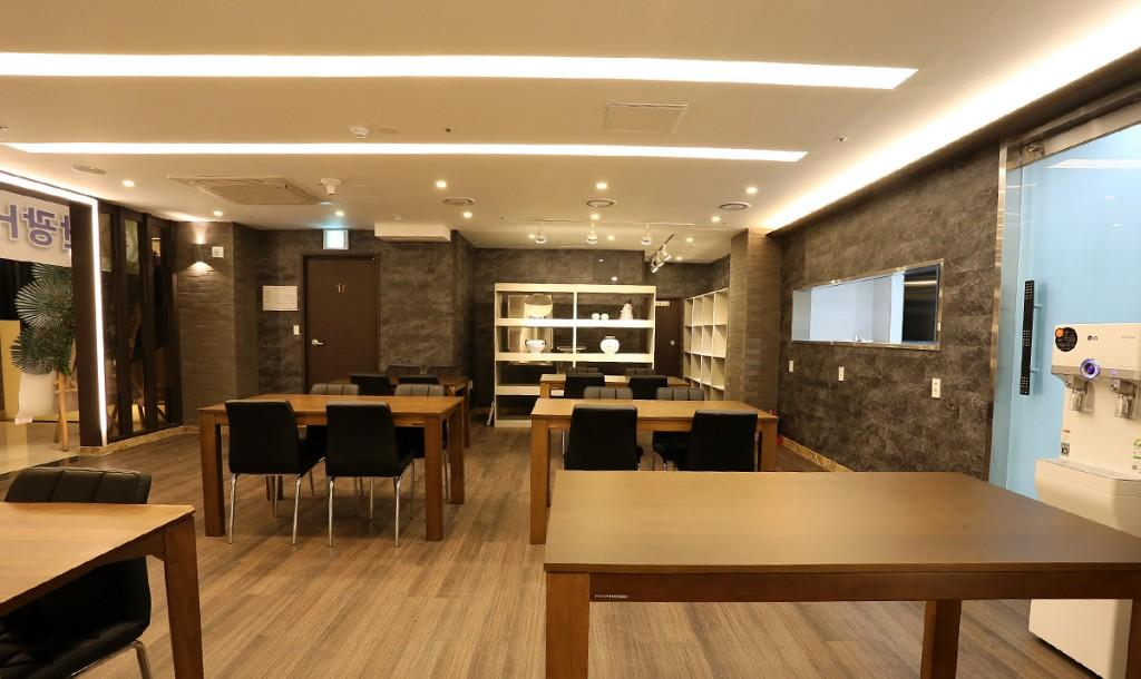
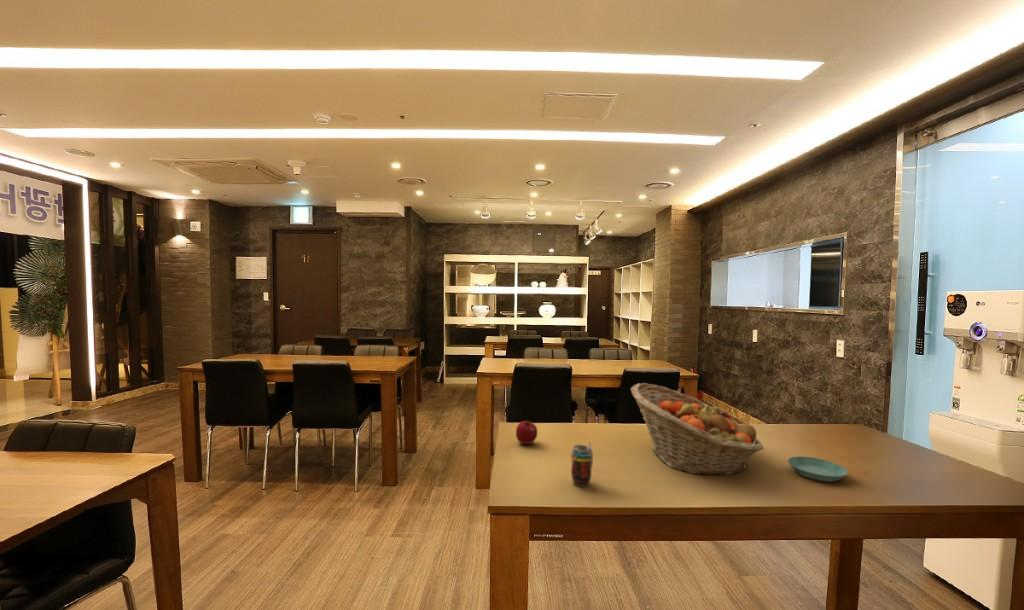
+ beverage can [570,441,594,487]
+ fruit basket [629,382,765,476]
+ apple [515,420,538,445]
+ saucer [787,455,849,483]
